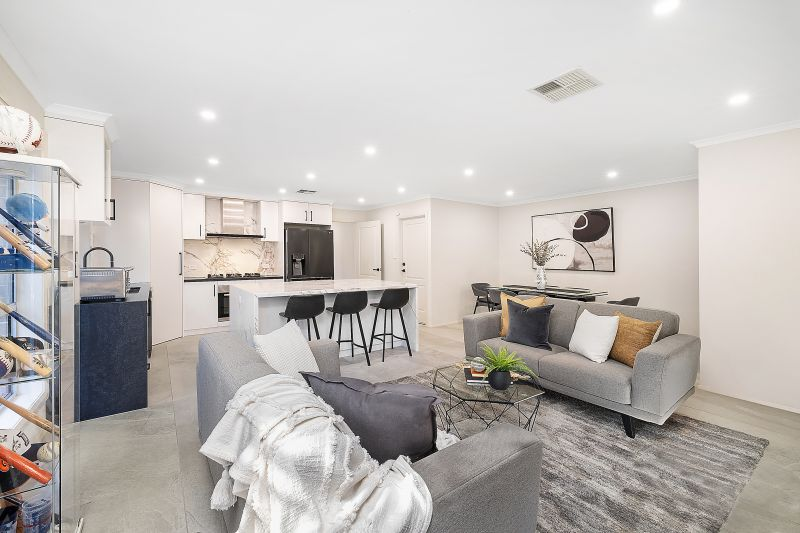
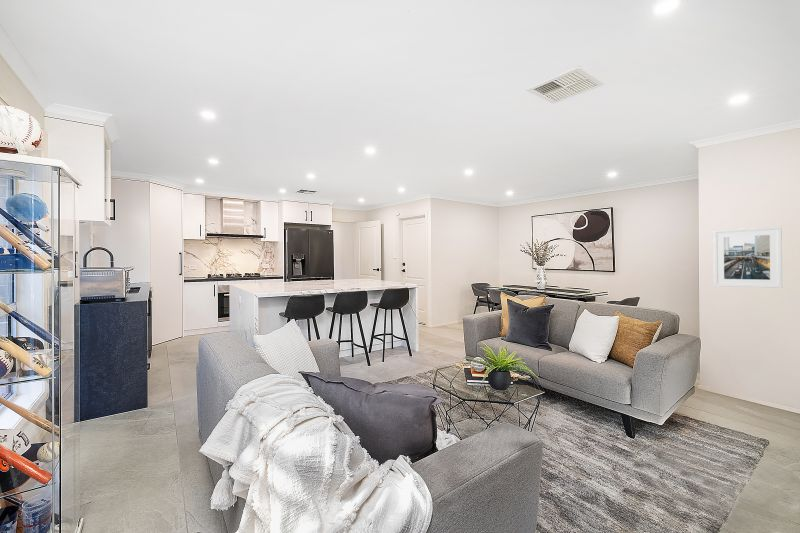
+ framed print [713,225,783,289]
